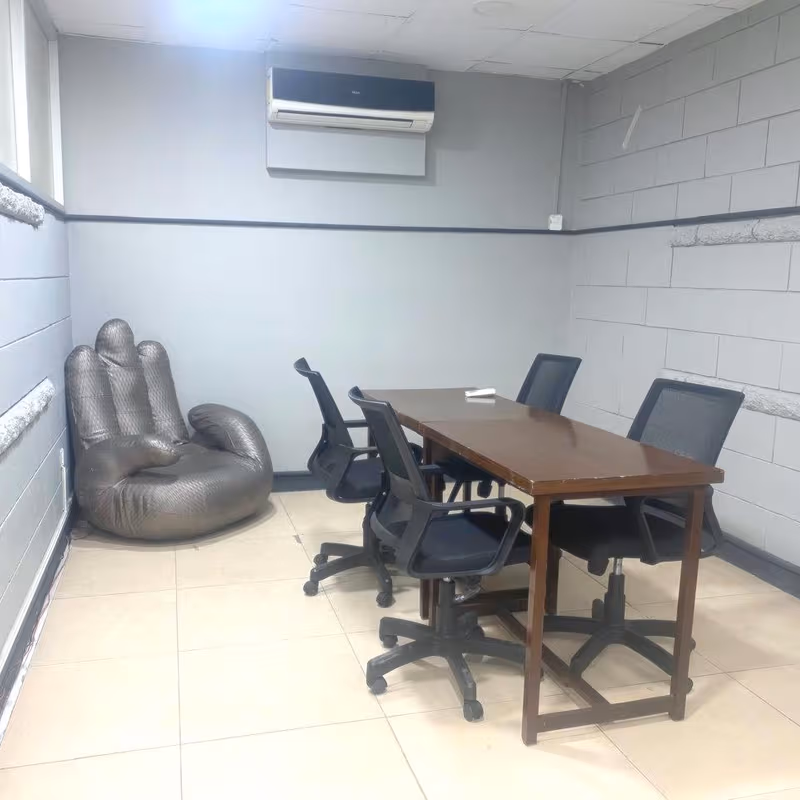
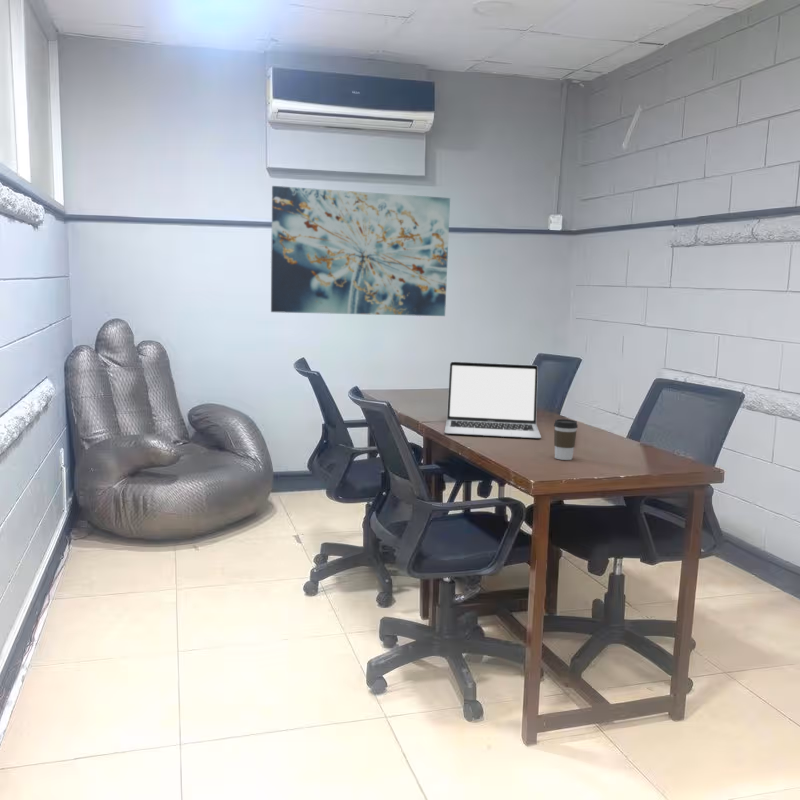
+ wall art [270,185,451,317]
+ coffee cup [553,418,579,461]
+ laptop [444,361,542,439]
